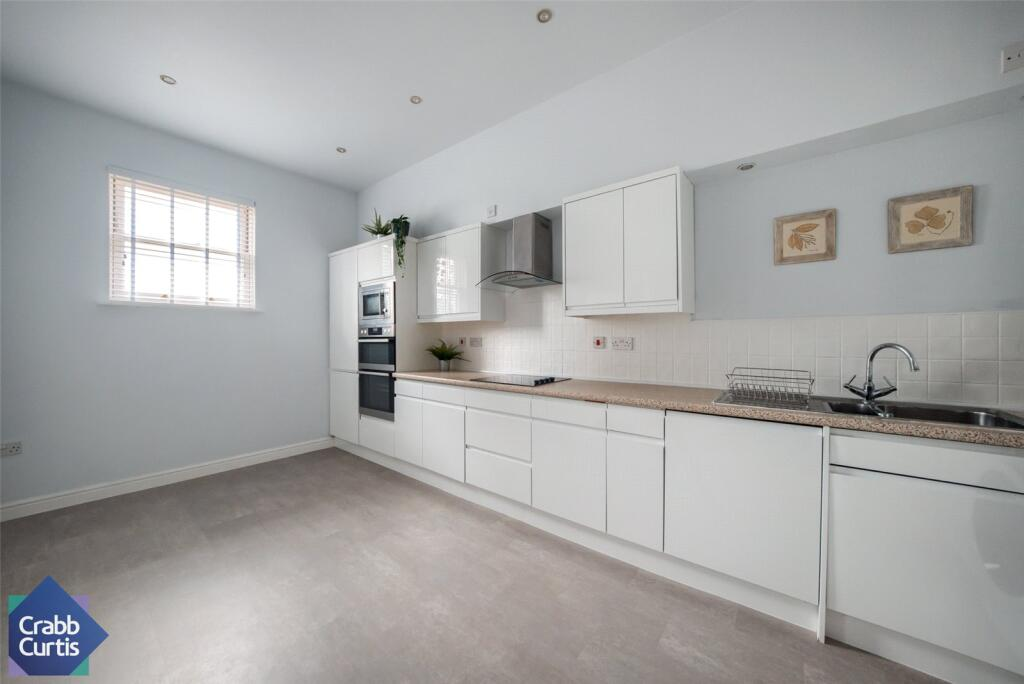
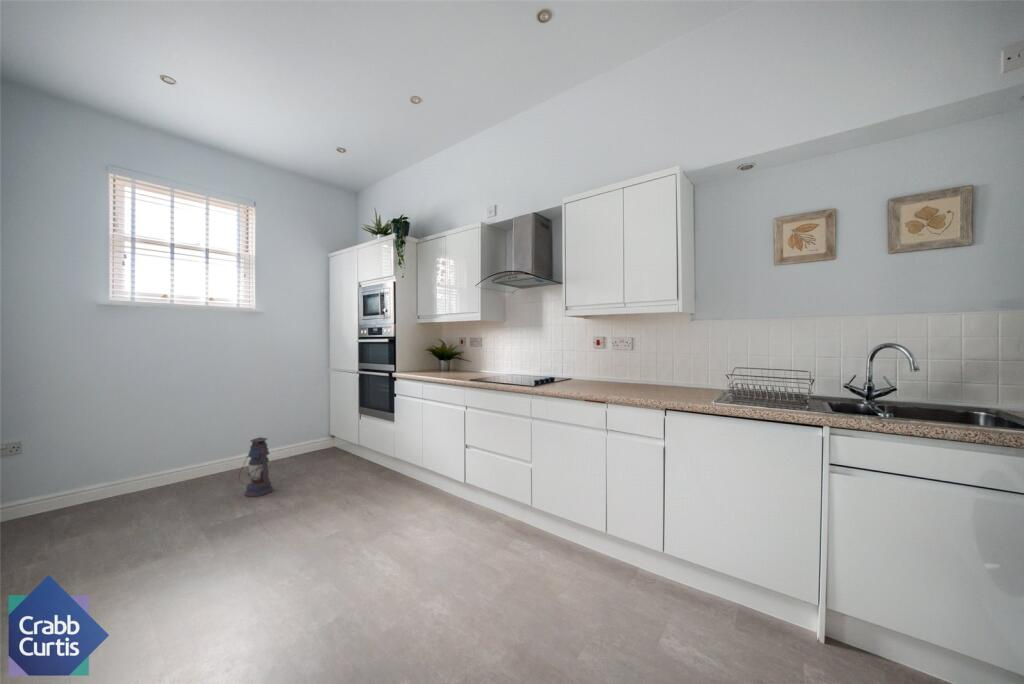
+ lantern [238,436,274,498]
